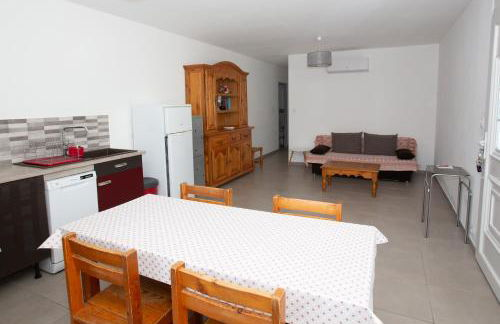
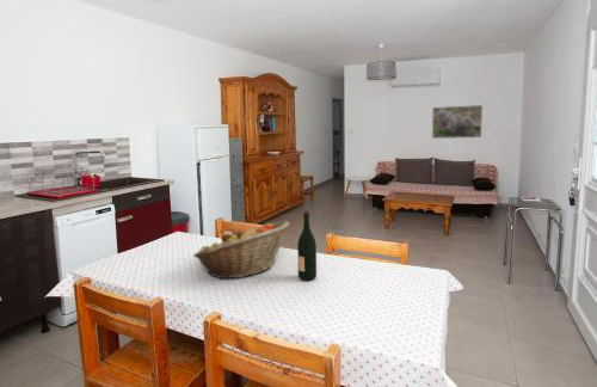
+ wine bottle [296,209,318,282]
+ fruit basket [192,220,290,280]
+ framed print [431,104,484,140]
